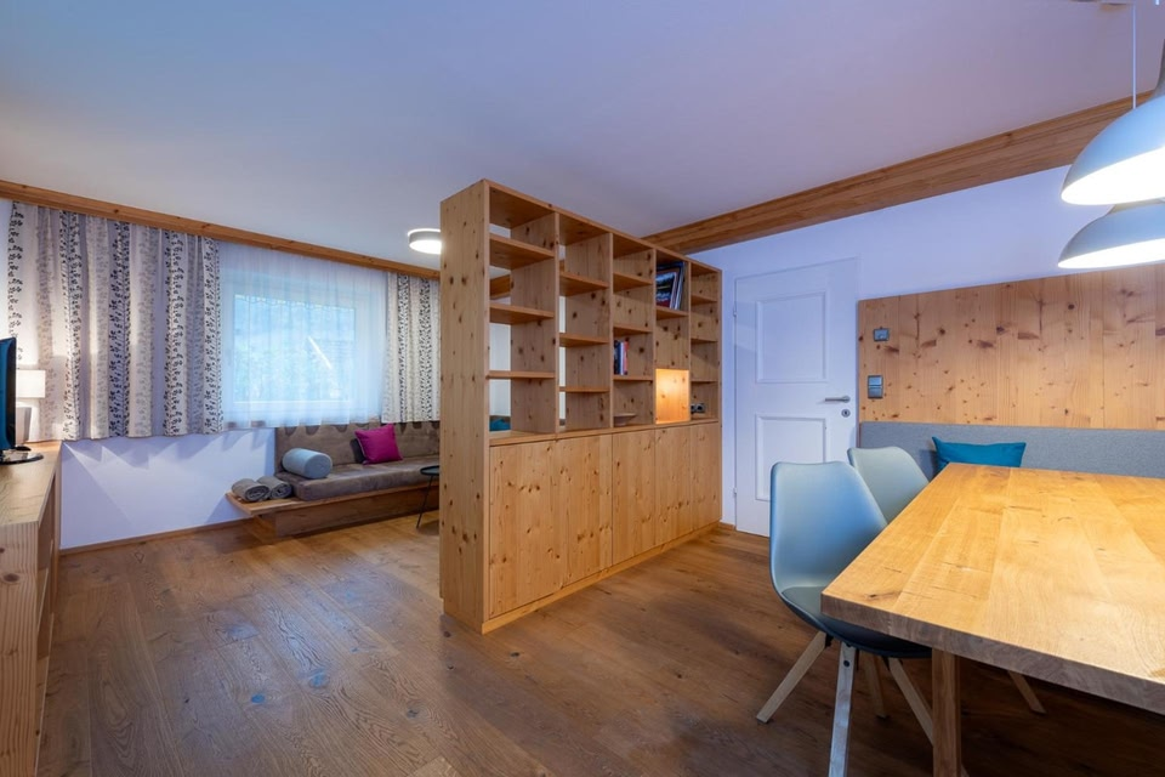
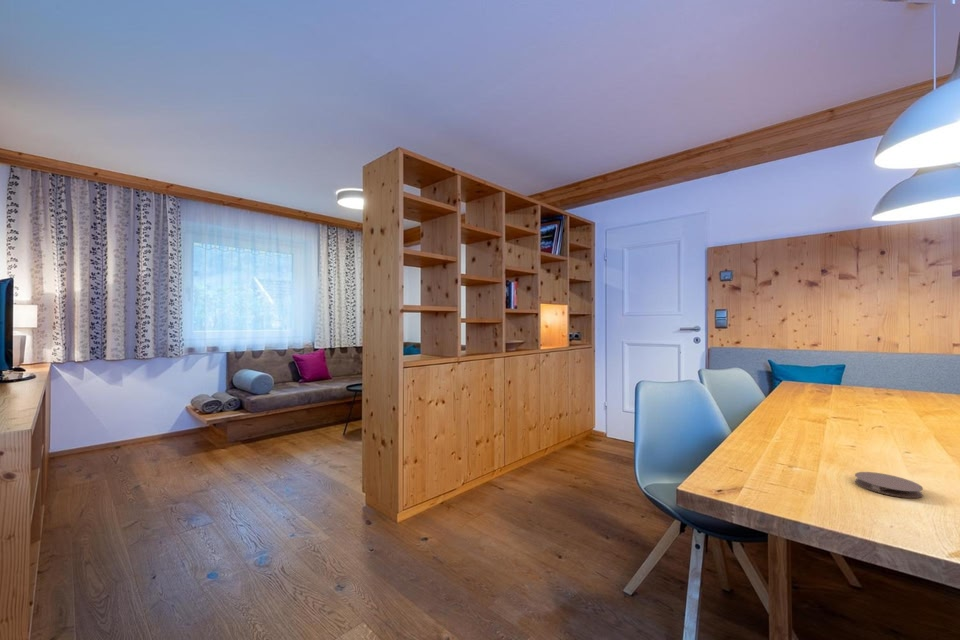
+ coaster [854,471,924,499]
